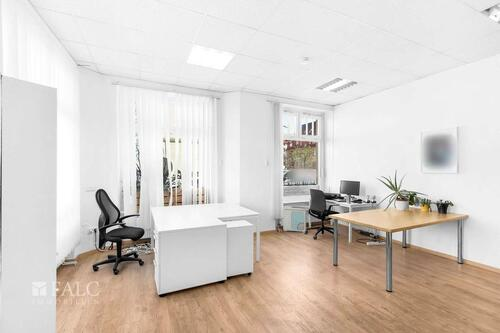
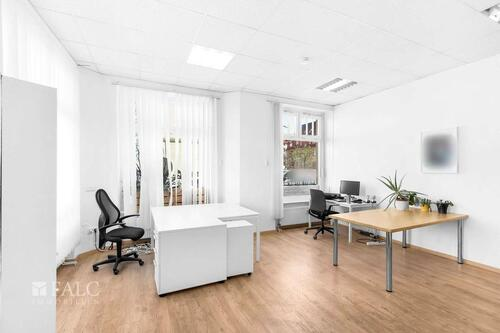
- air purifier [282,205,307,234]
